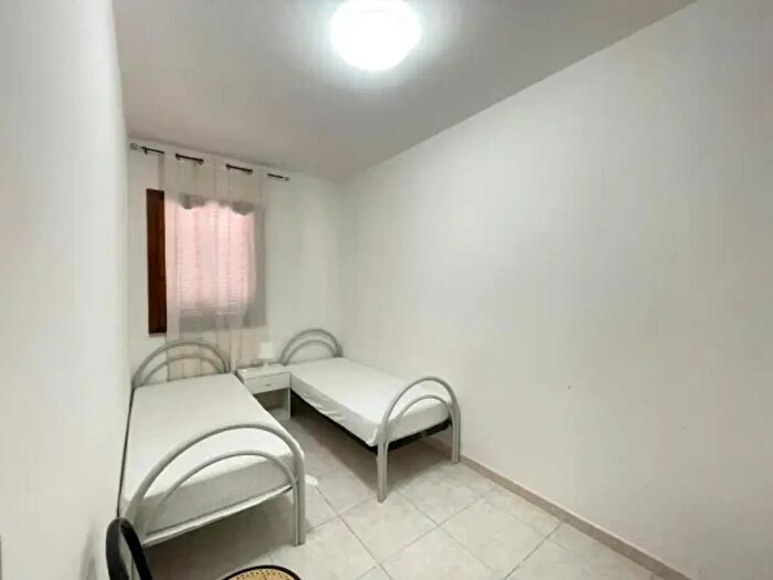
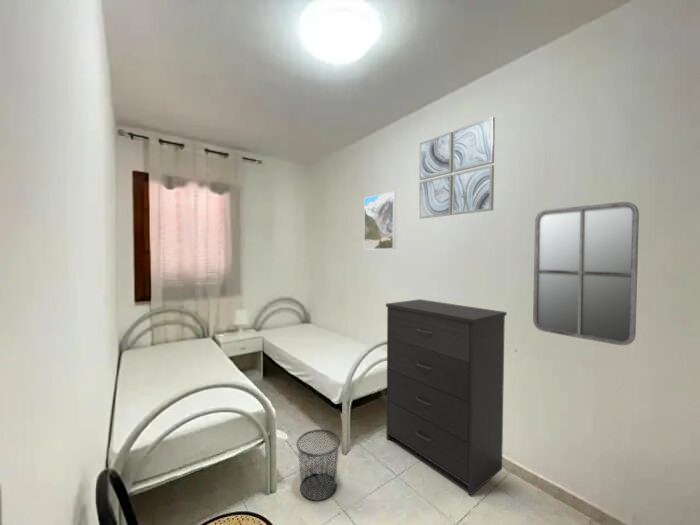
+ wall art [418,116,496,220]
+ waste bin [296,428,341,502]
+ home mirror [532,201,640,346]
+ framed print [363,191,397,250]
+ dresser [385,298,508,497]
